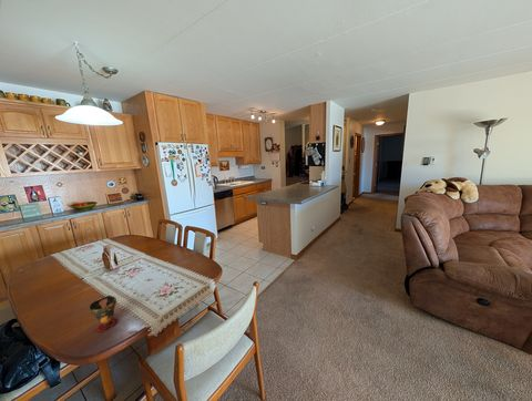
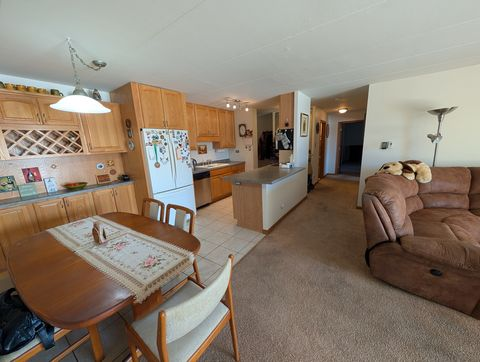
- cup [88,294,119,332]
